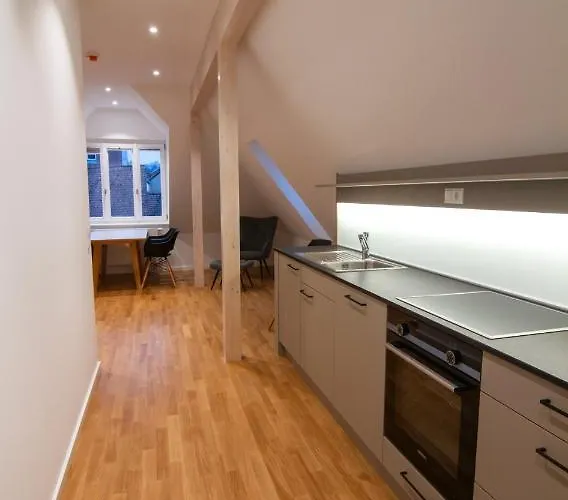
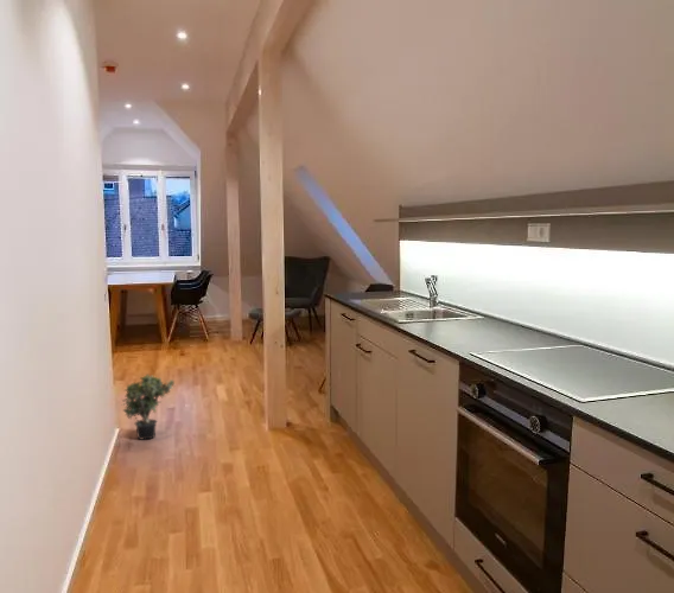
+ potted plant [121,372,176,441]
